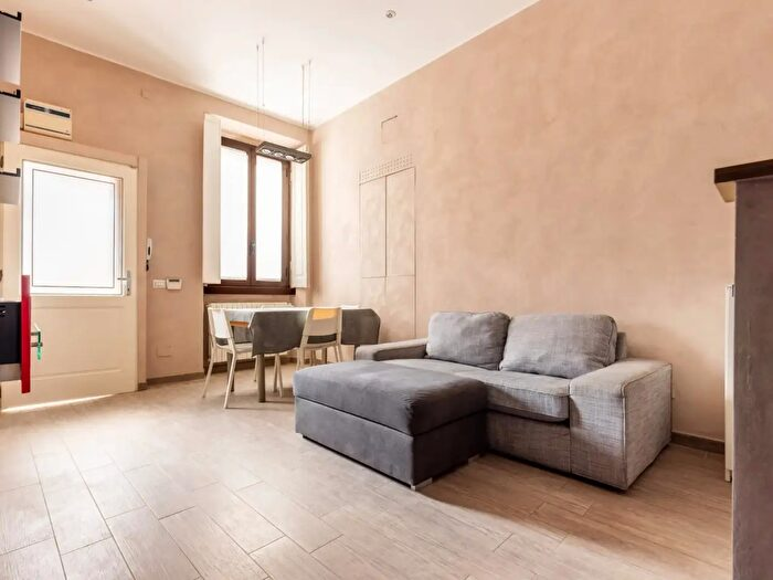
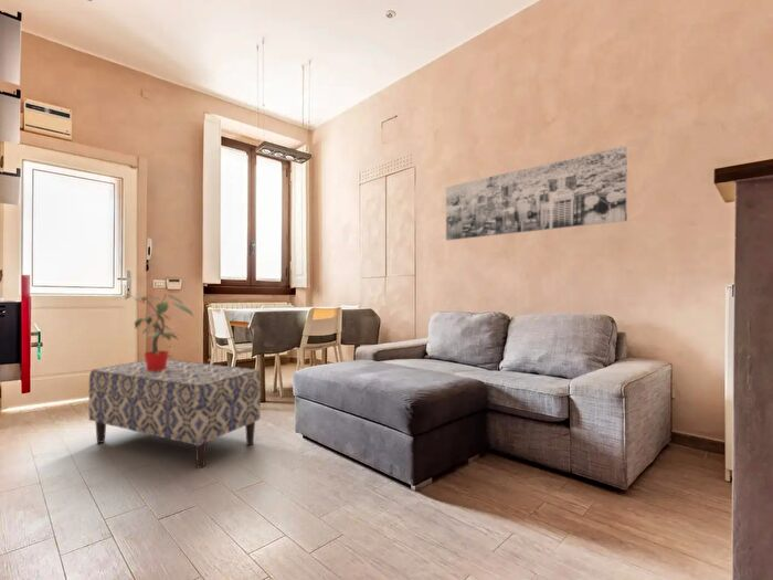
+ potted plant [114,294,195,371]
+ wall art [445,145,628,242]
+ bench [87,358,262,470]
